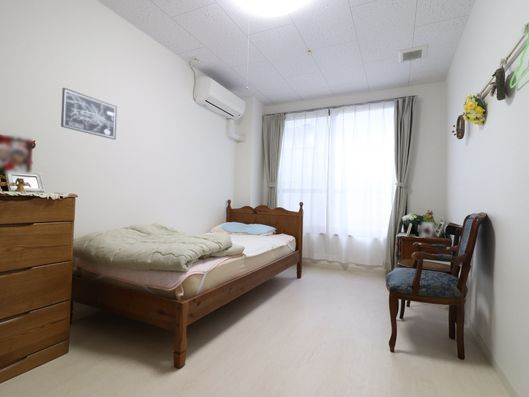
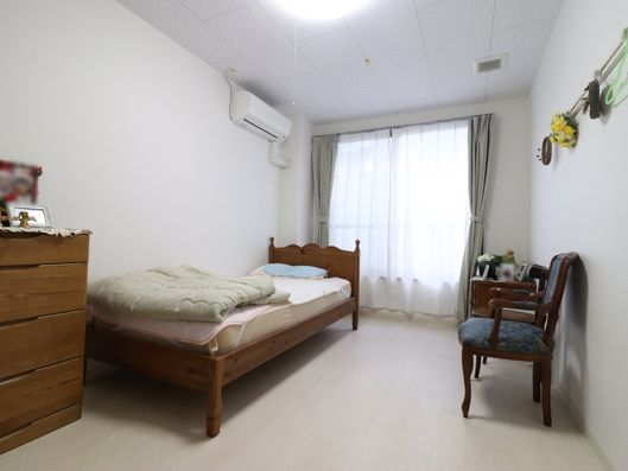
- wall art [60,87,118,140]
